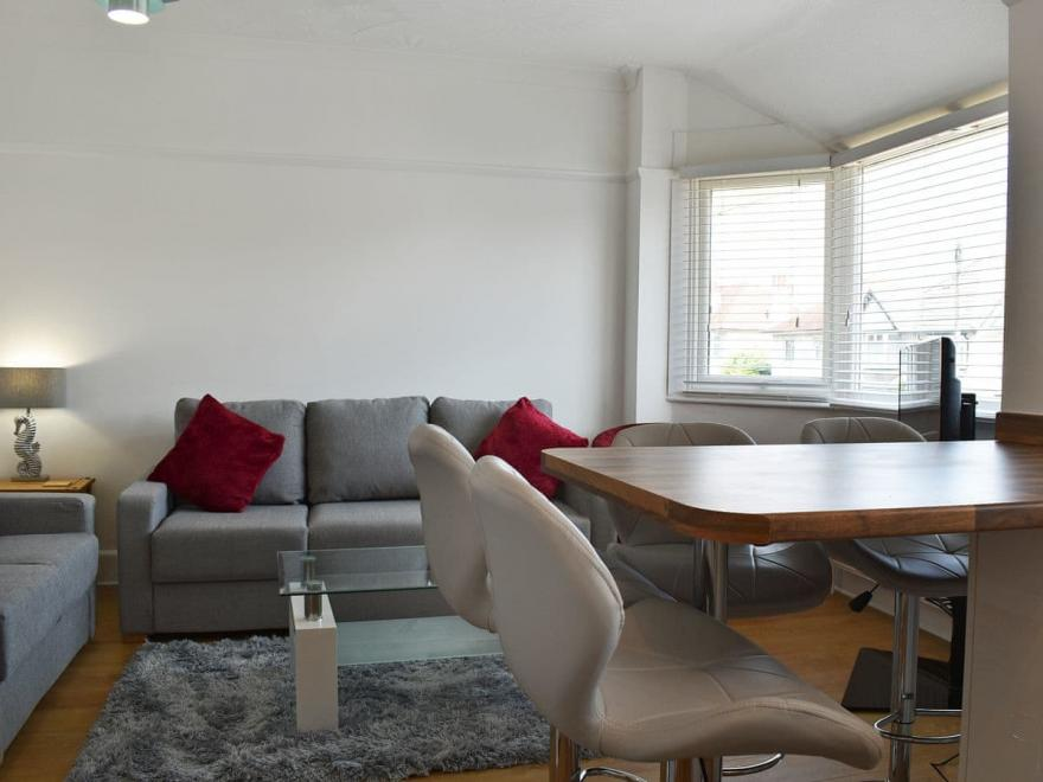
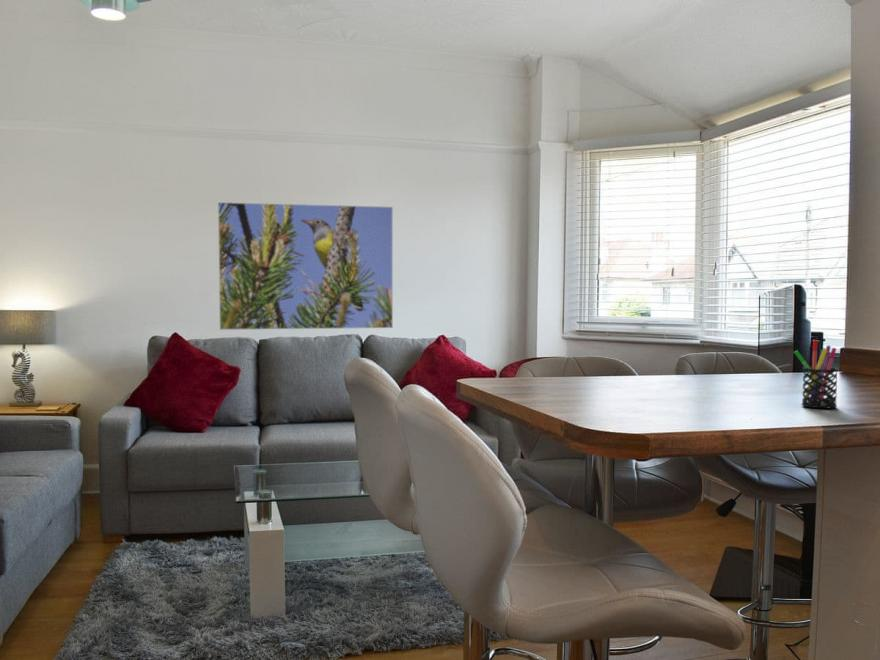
+ pen holder [793,339,839,410]
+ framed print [217,201,394,331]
